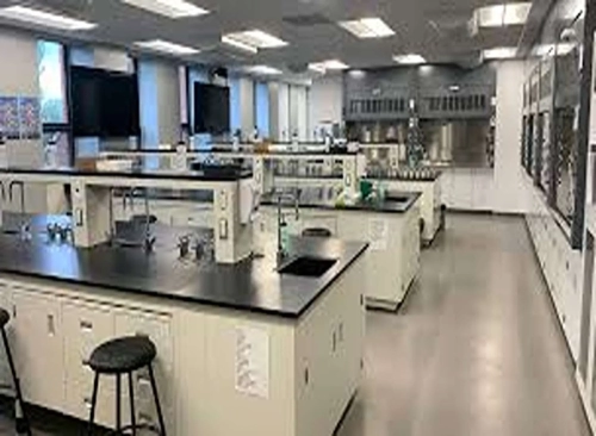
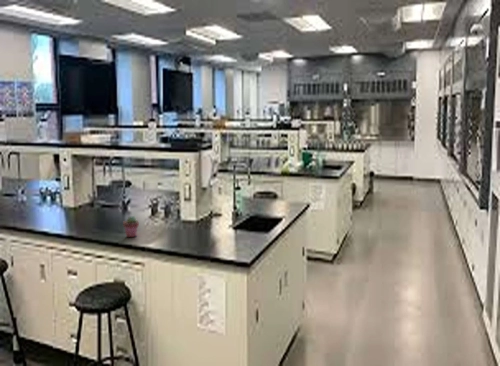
+ potted succulent [122,215,140,238]
